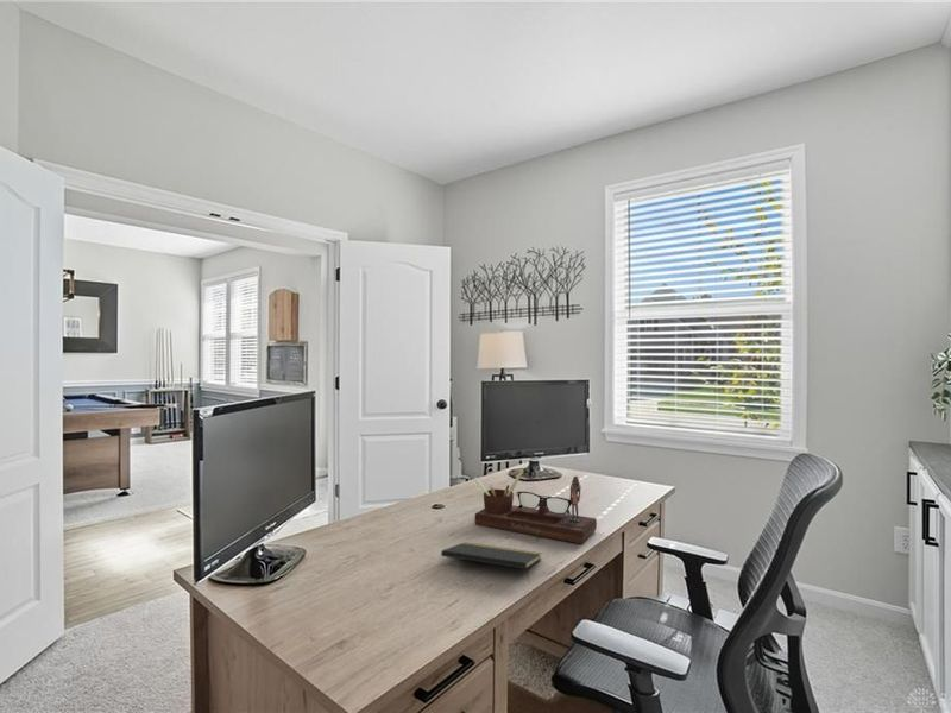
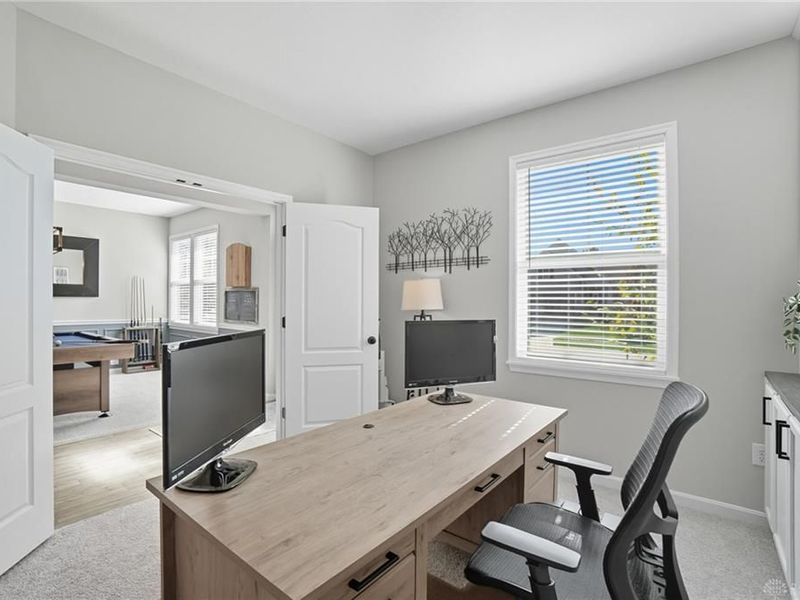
- notepad [440,541,543,582]
- desk organizer [473,468,598,544]
